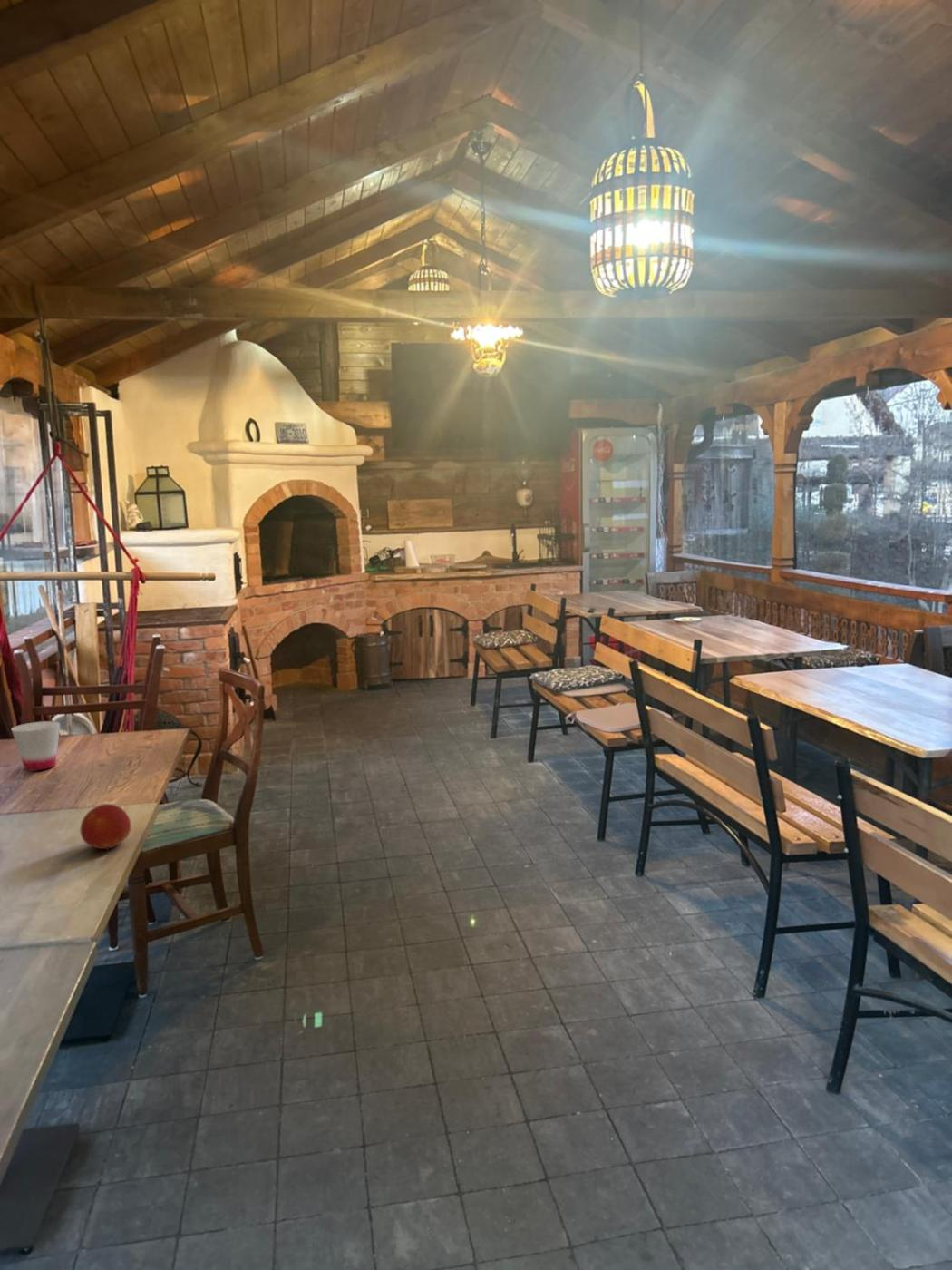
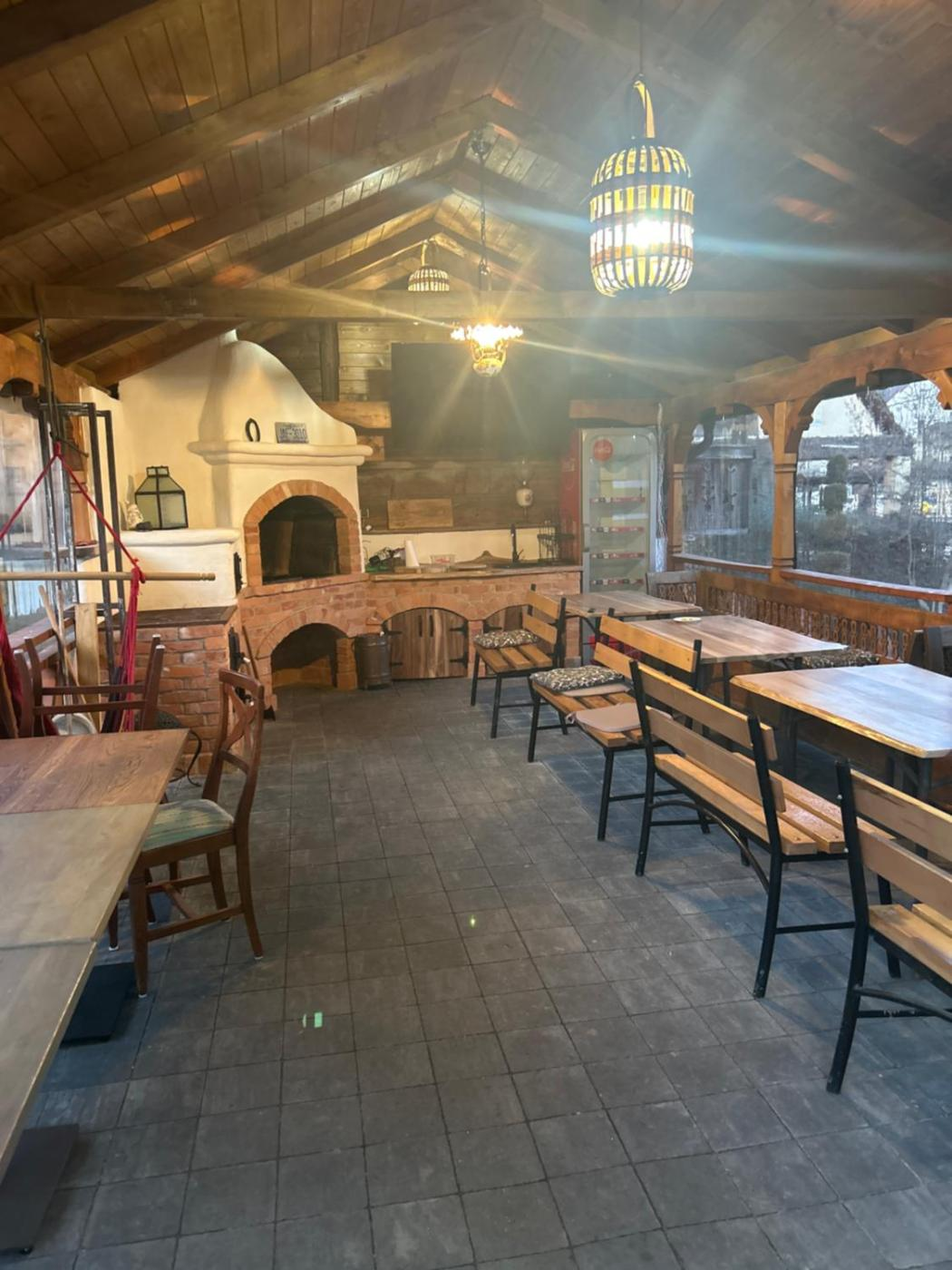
- fruit [80,803,131,851]
- cup [11,720,61,772]
